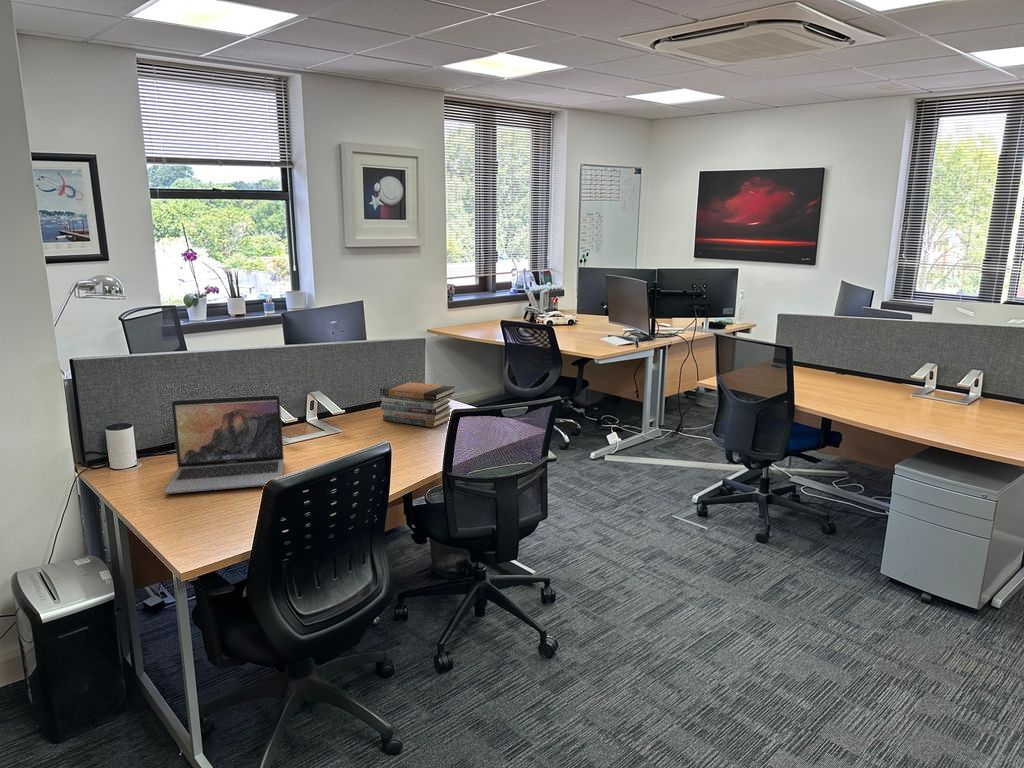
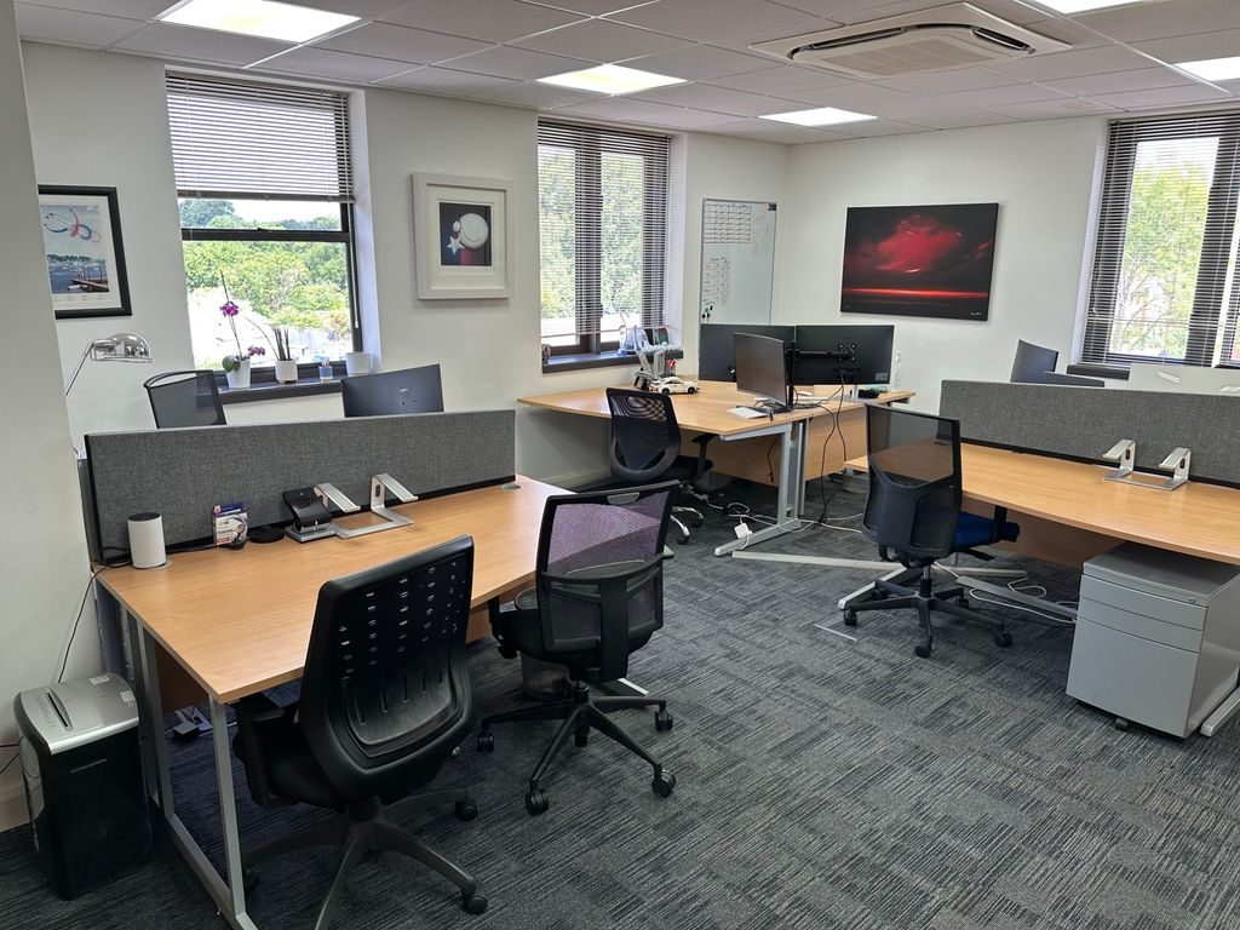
- book stack [379,380,456,428]
- laptop [164,394,285,495]
